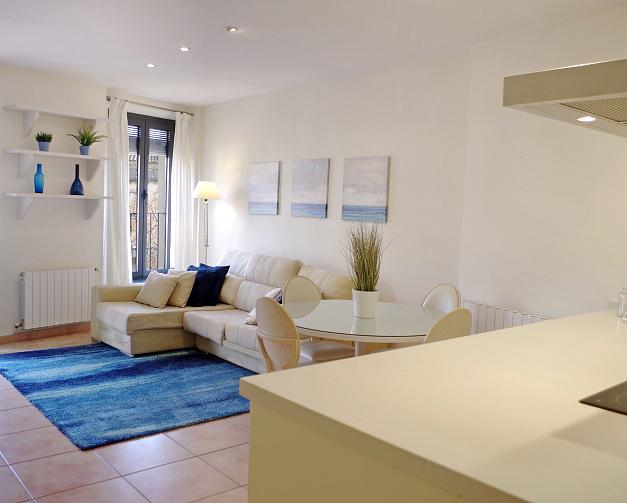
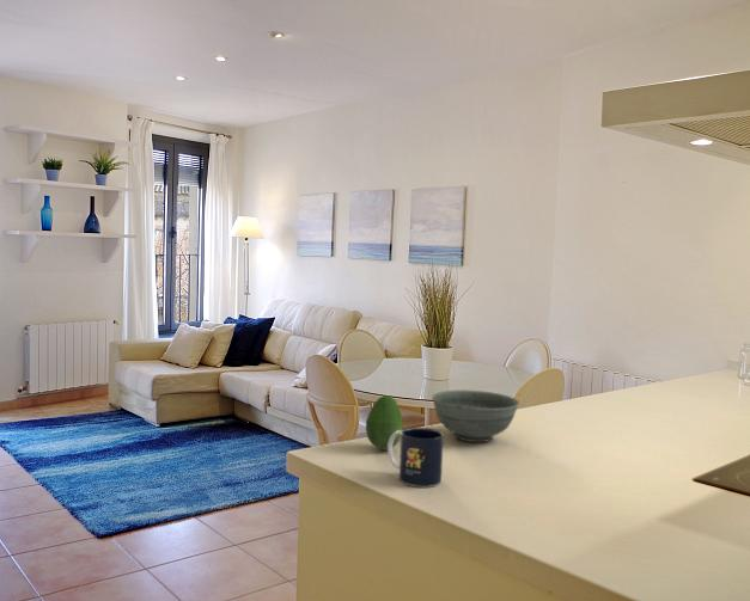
+ mug [386,427,445,487]
+ fruit [365,394,404,452]
+ bowl [431,388,520,443]
